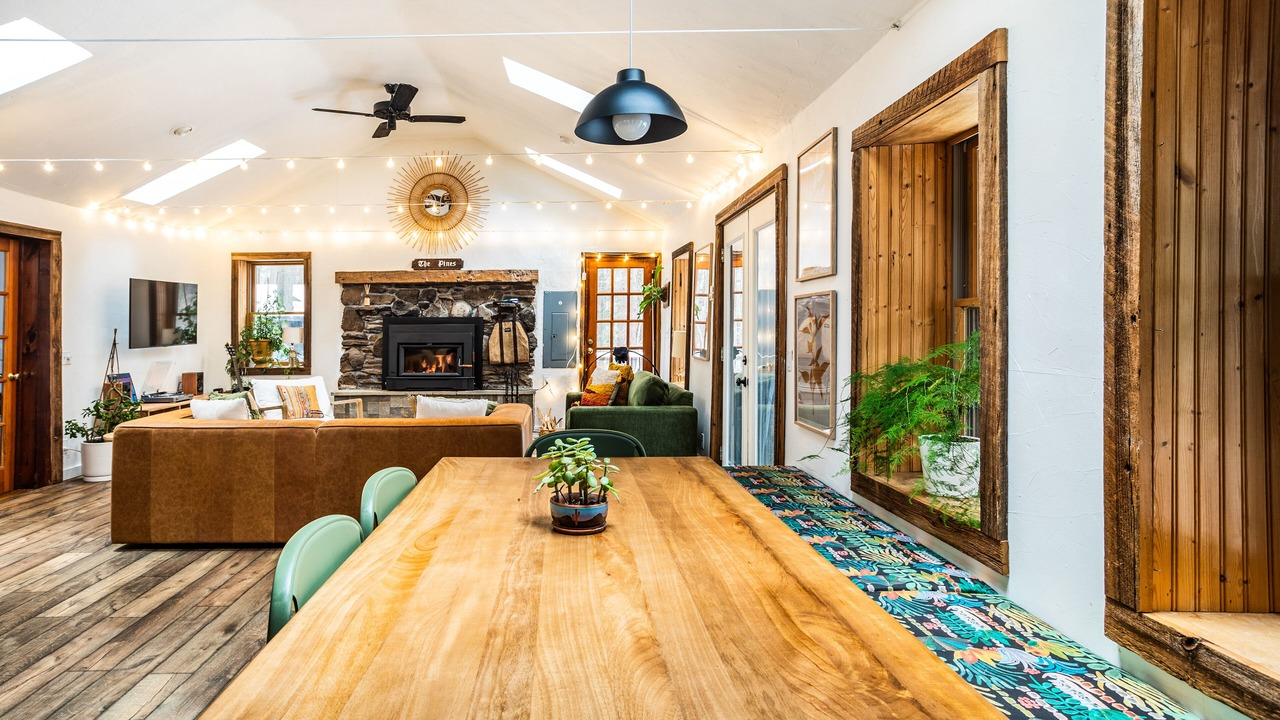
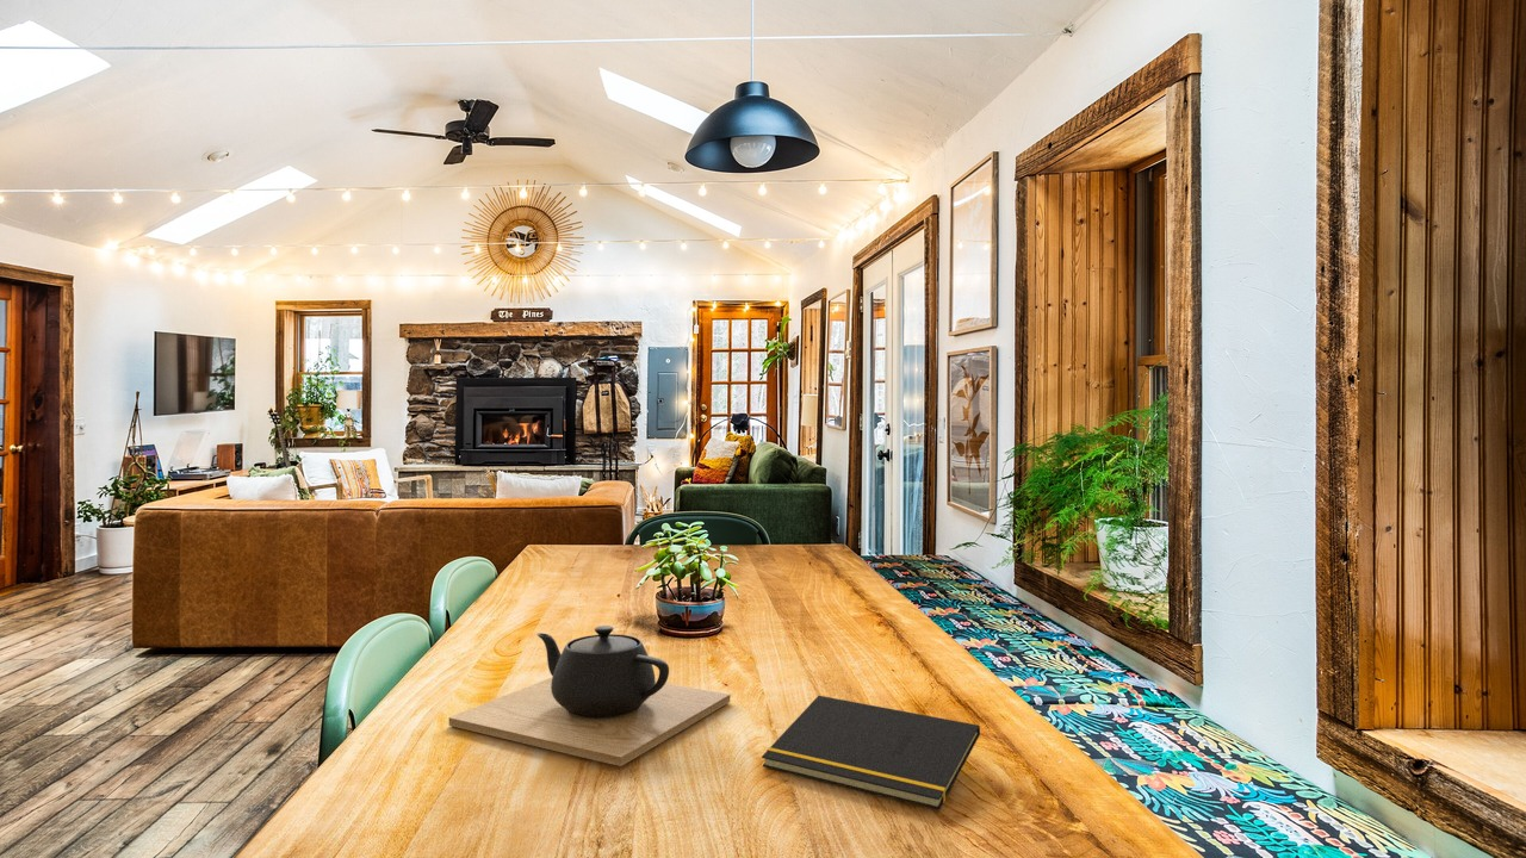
+ teapot [448,624,731,767]
+ notepad [761,695,981,810]
